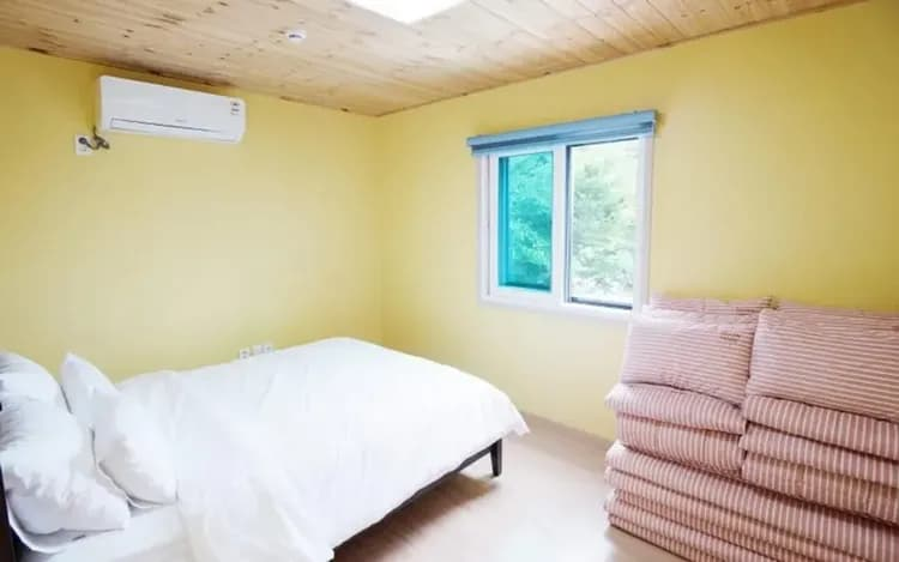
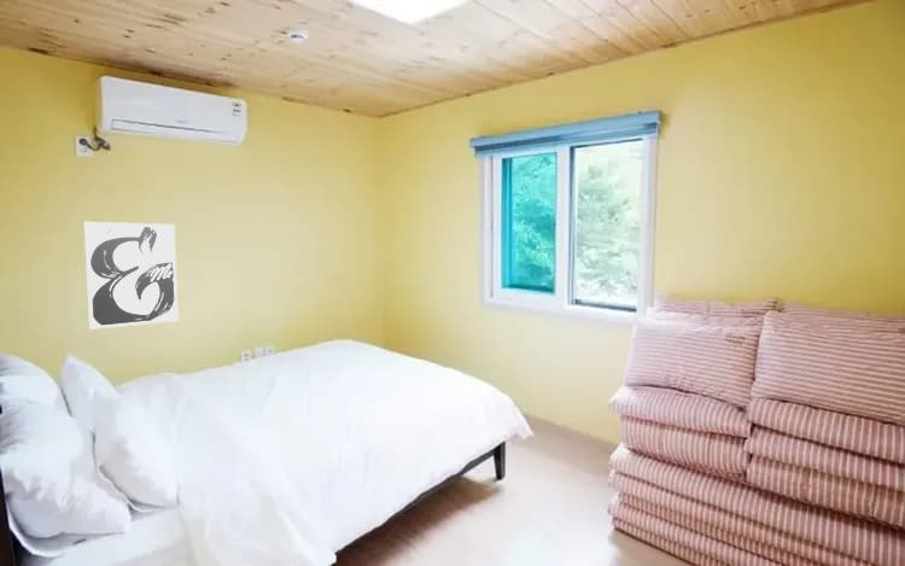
+ wall art [83,221,180,331]
